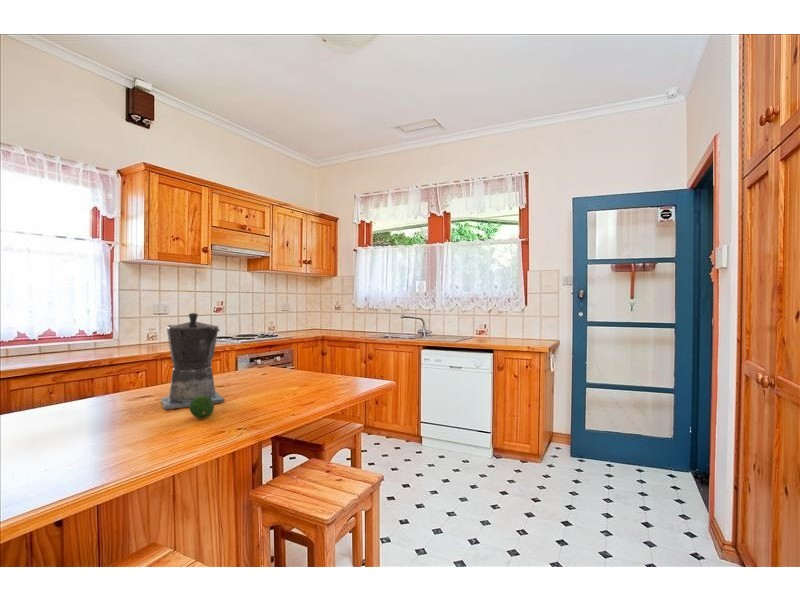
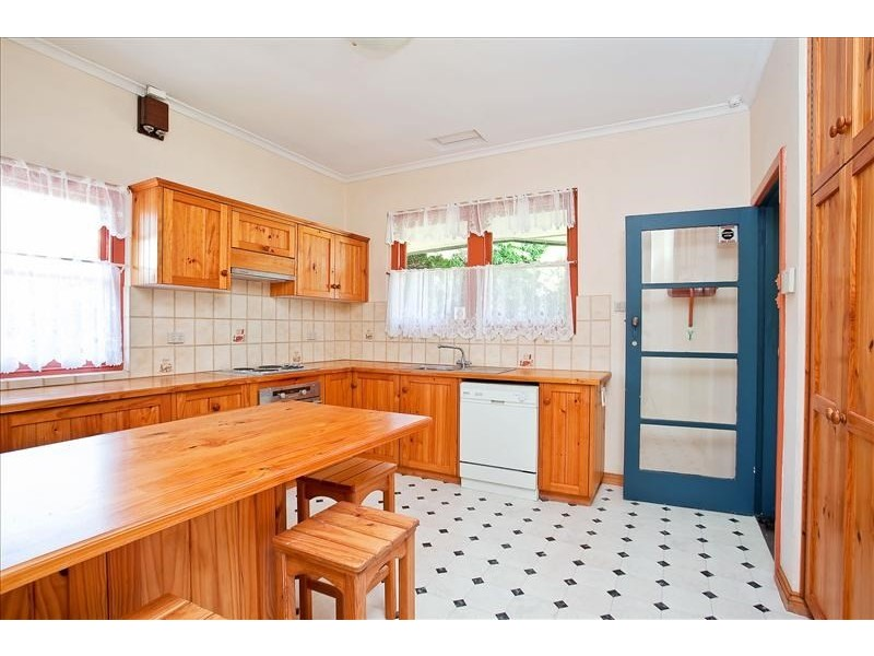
- coffee maker [160,312,225,411]
- fruit [188,396,215,419]
